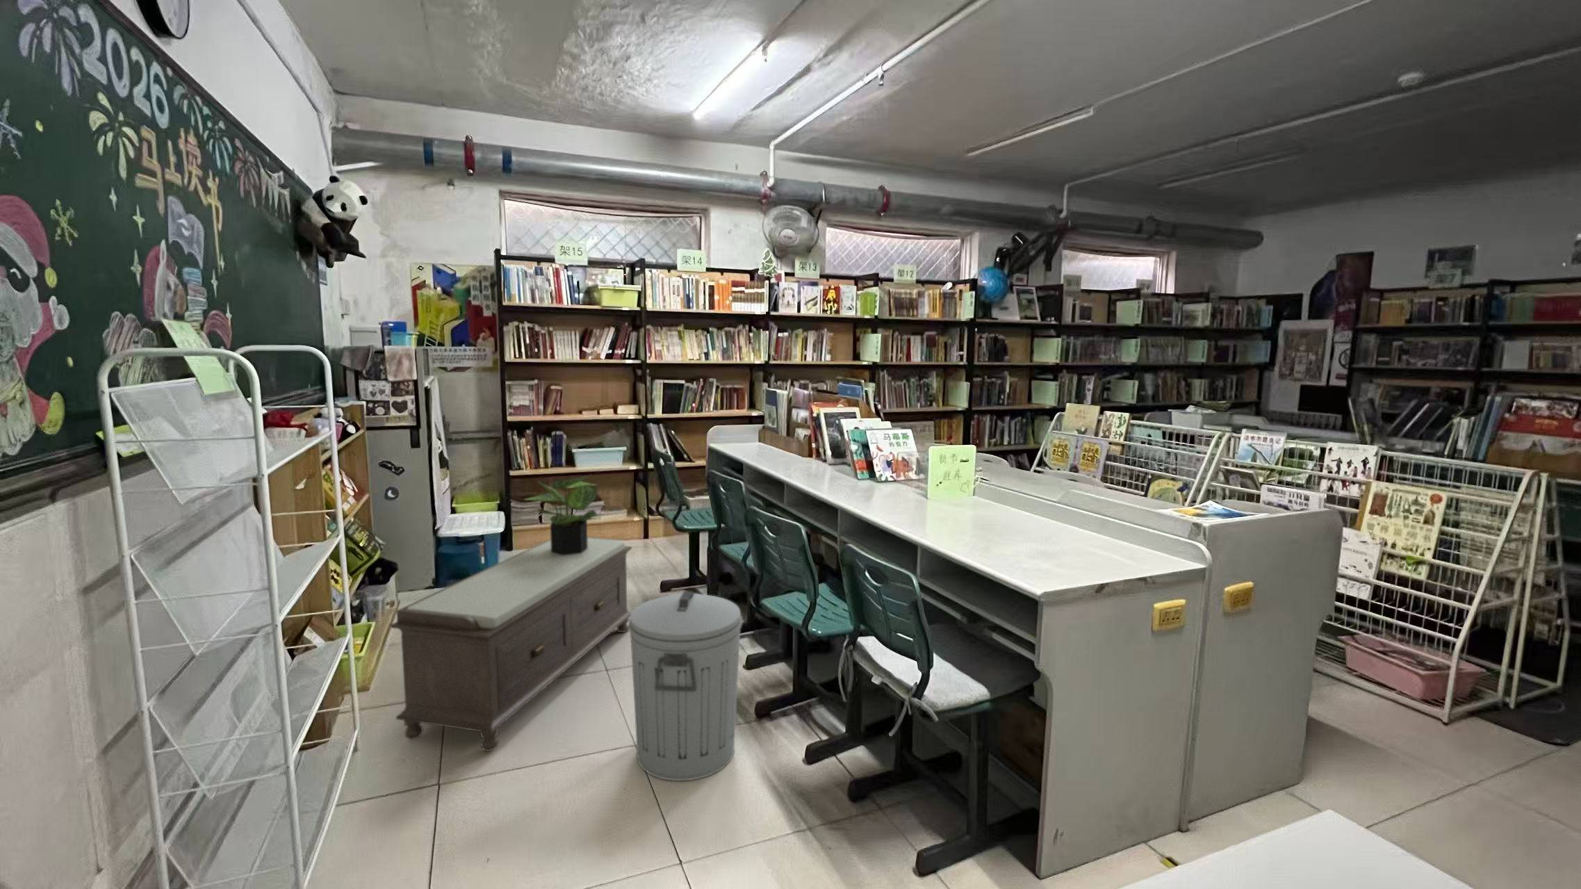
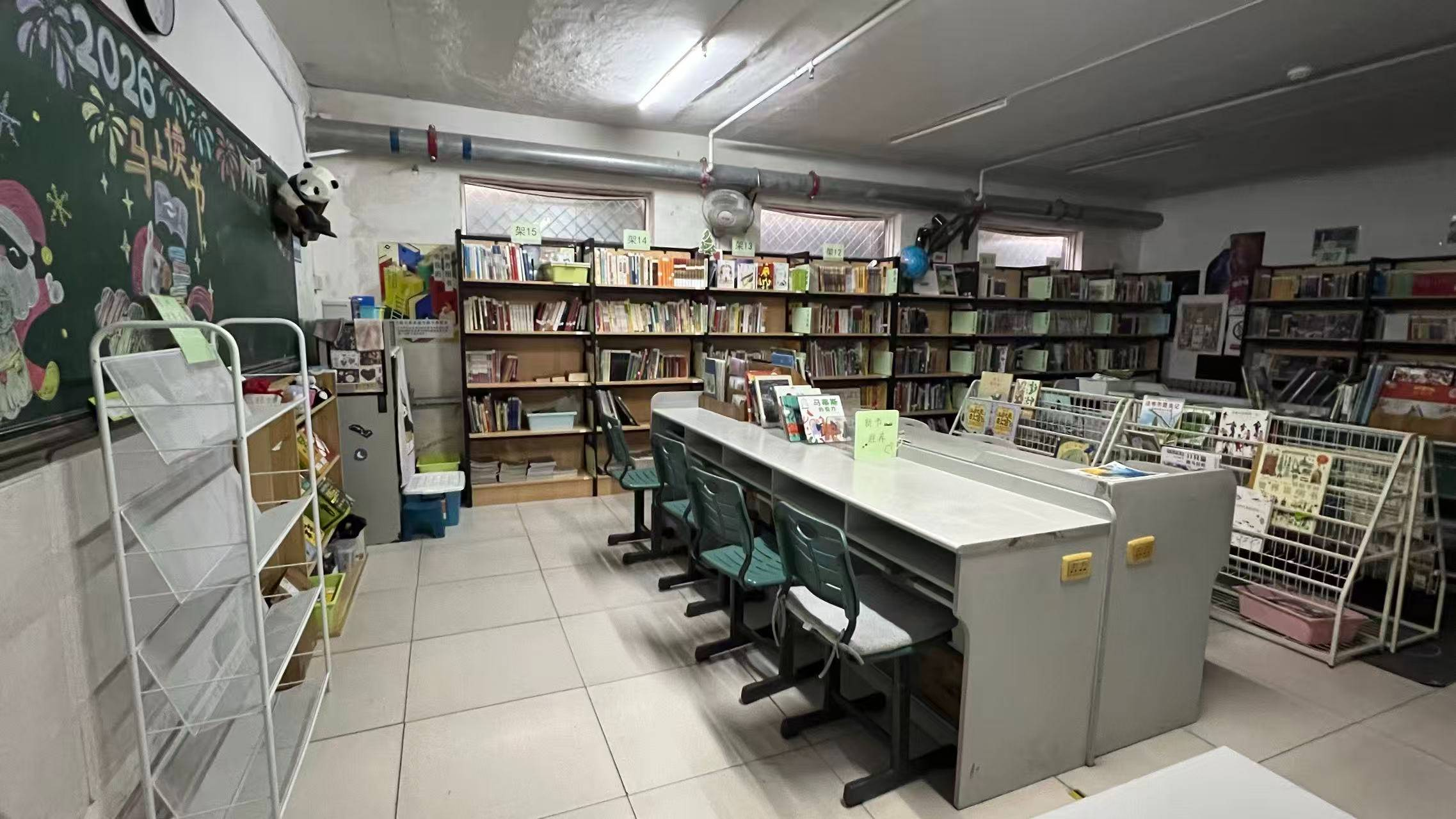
- potted plant [522,474,599,556]
- trash can [628,590,743,782]
- bench [390,536,632,752]
